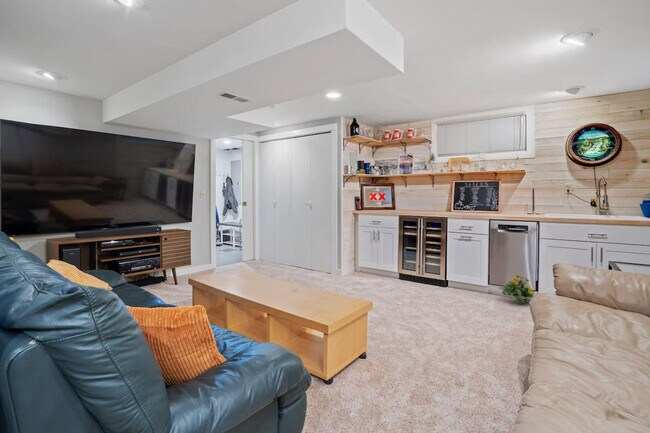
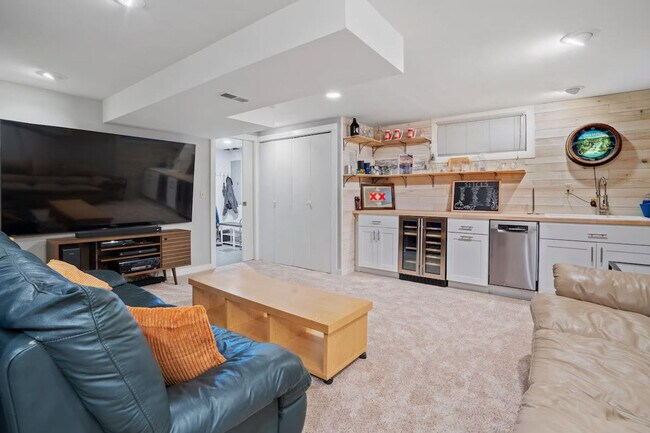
- flowering plant [498,274,535,304]
